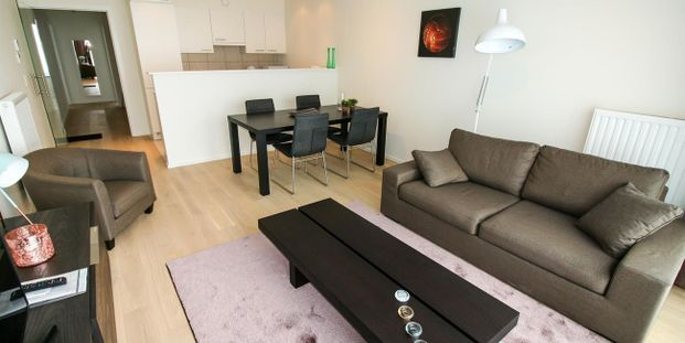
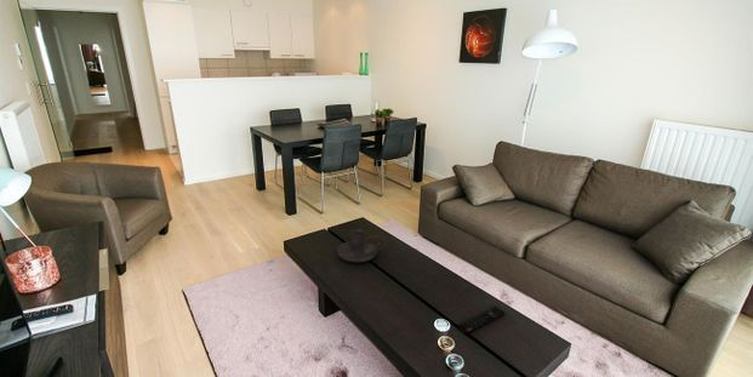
+ candle holder [336,228,387,263]
+ remote control [457,305,507,335]
